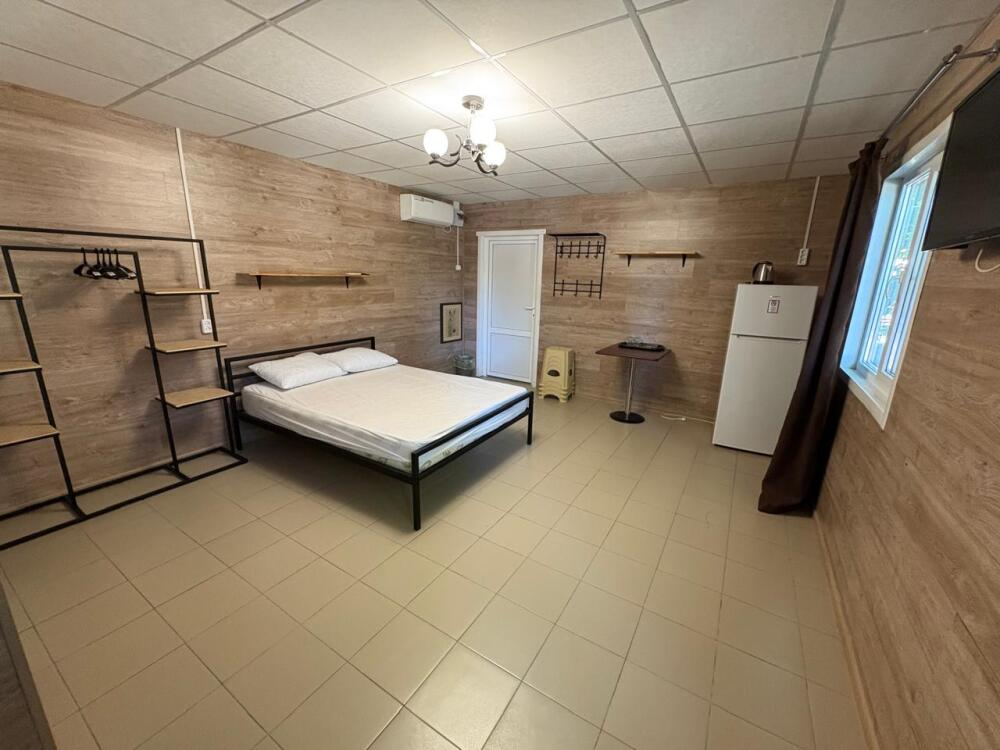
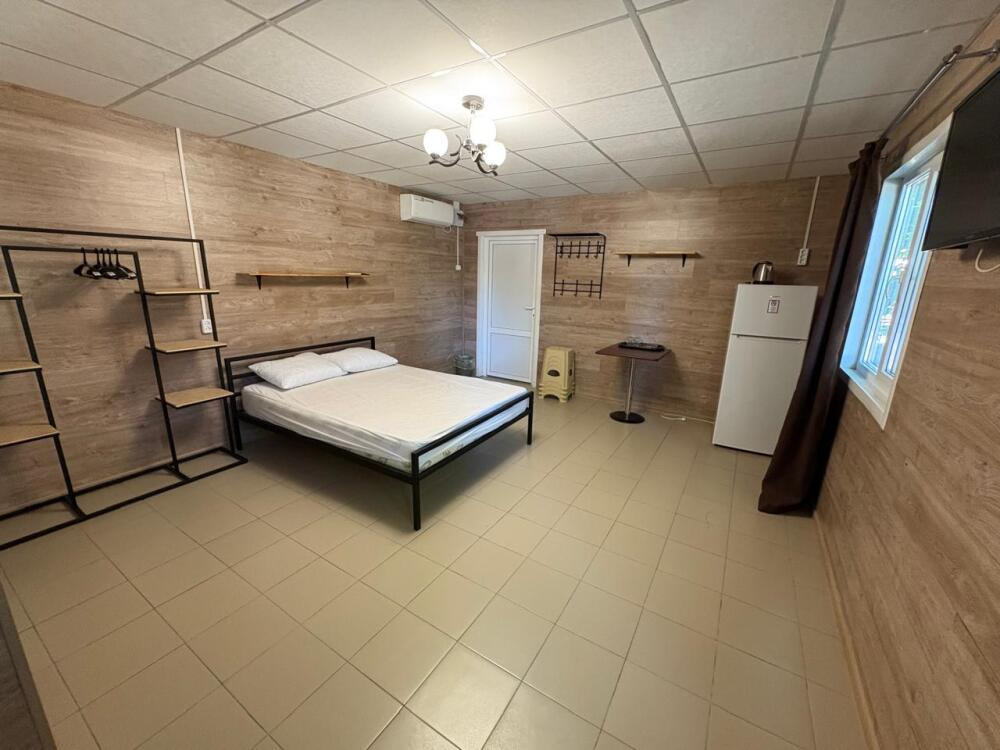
- wall art [439,301,463,345]
